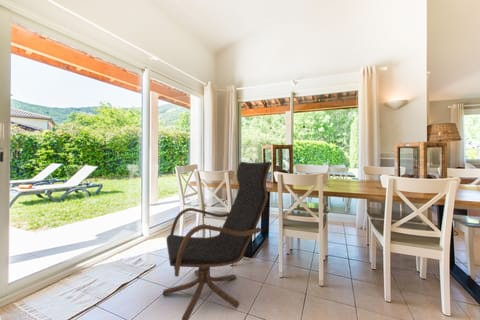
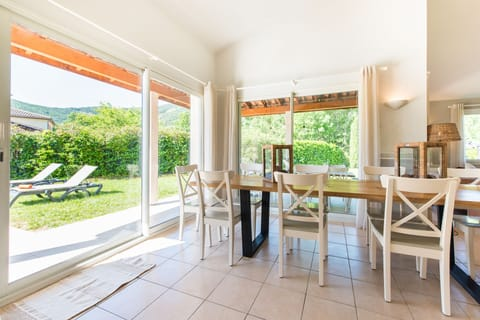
- lounge chair [162,161,273,320]
